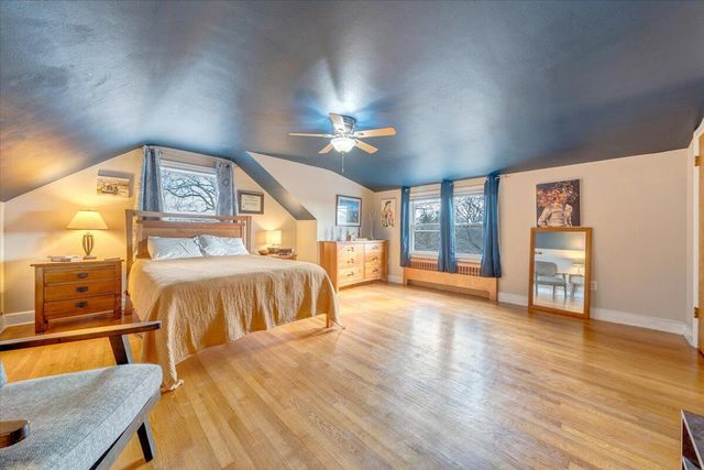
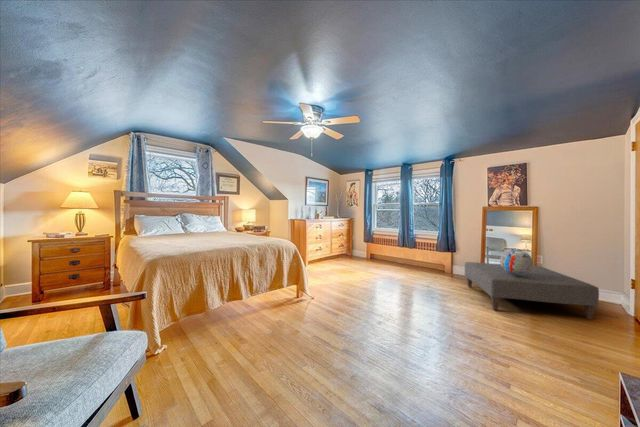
+ decorative sphere [499,248,534,276]
+ ottoman [464,261,600,320]
